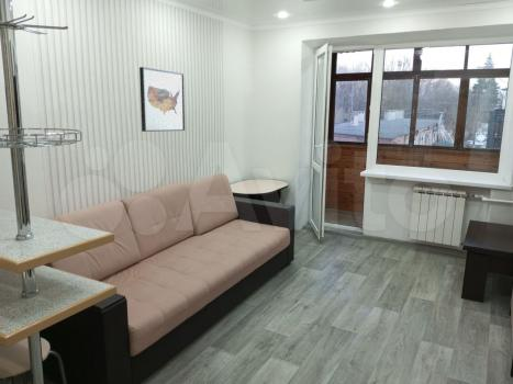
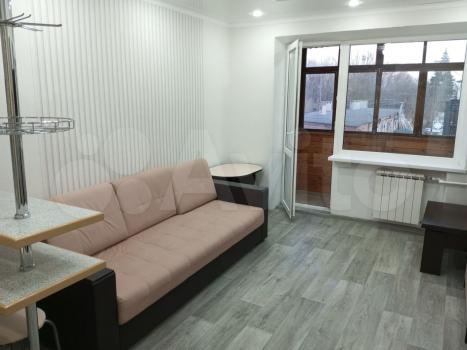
- wall art [138,66,186,133]
